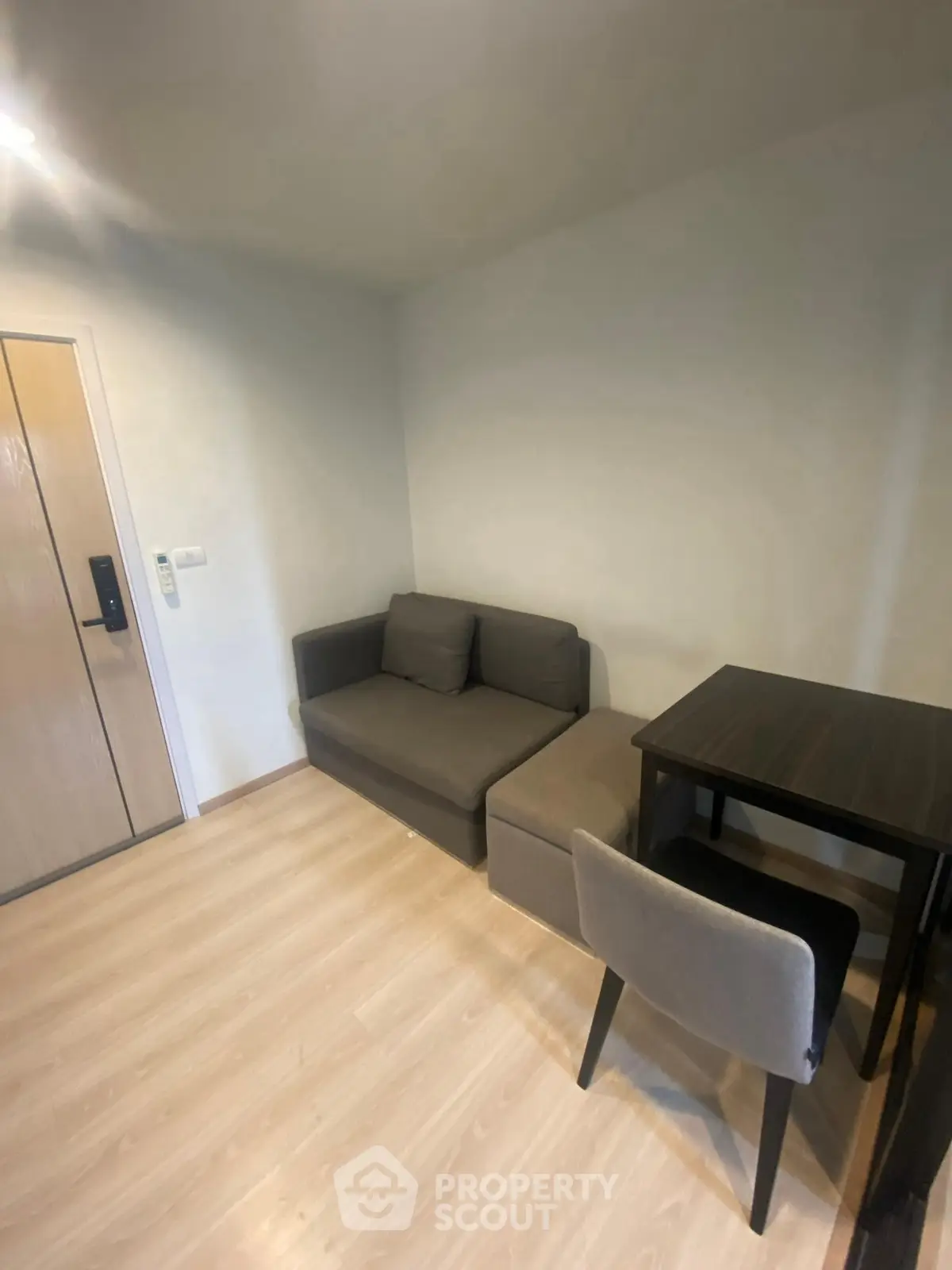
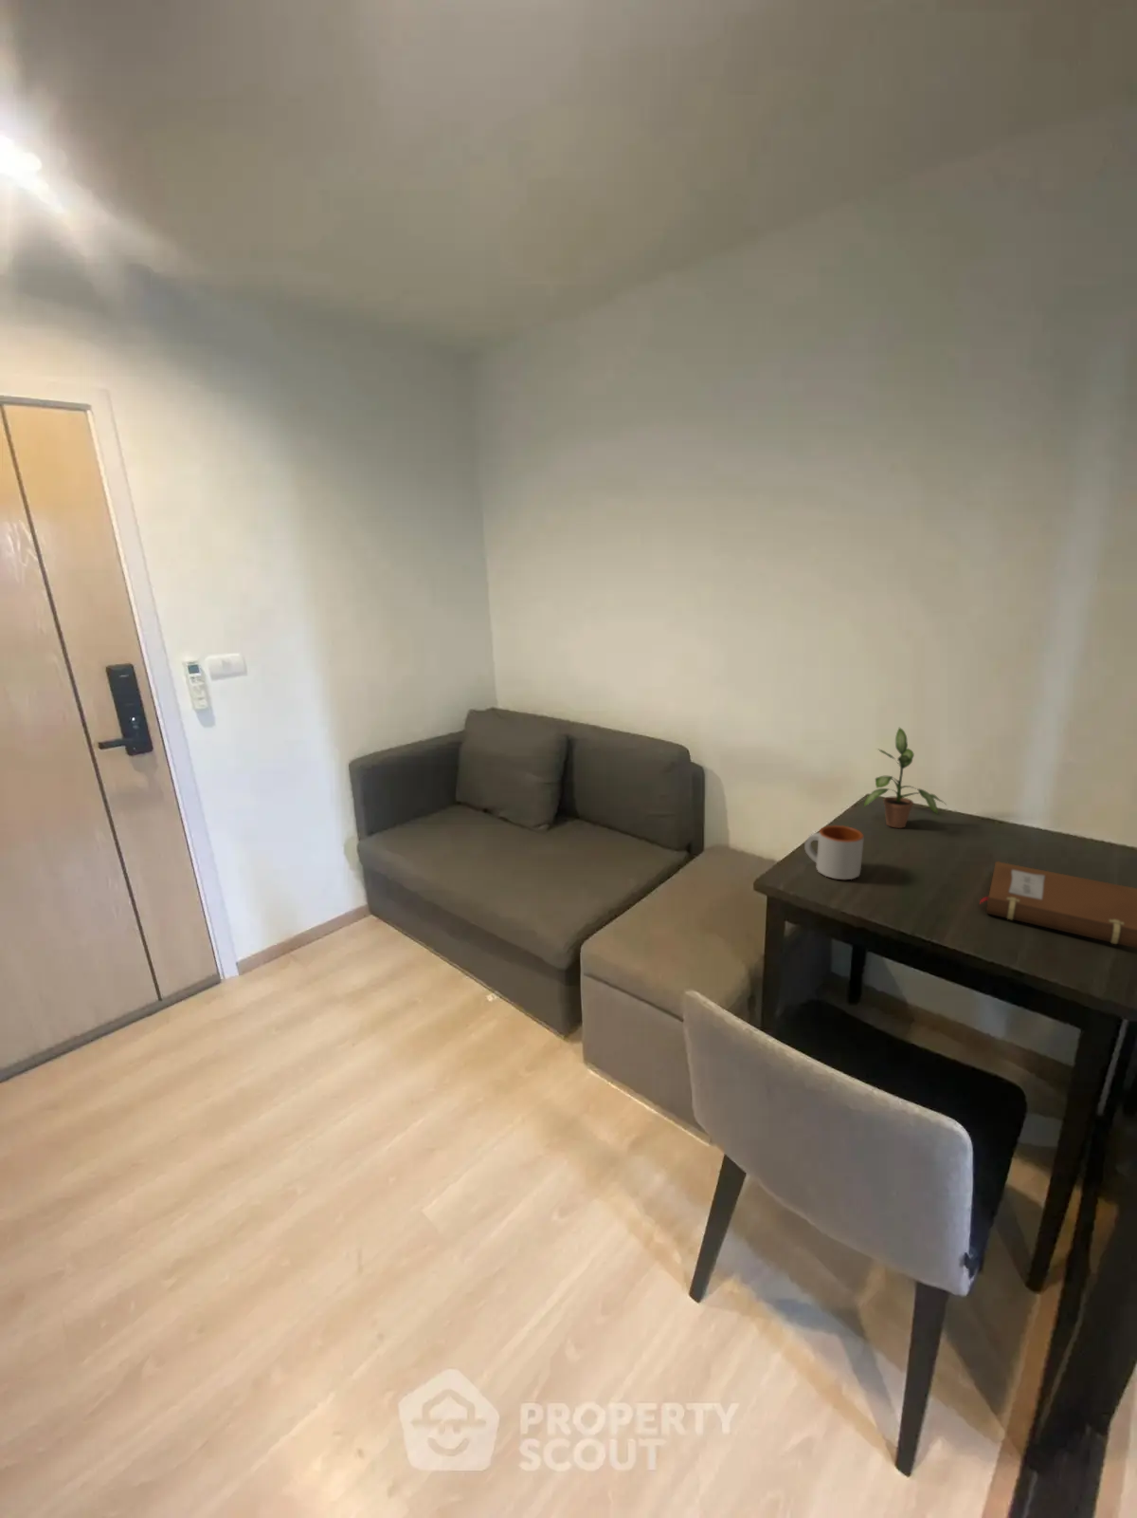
+ notebook [978,861,1137,950]
+ mug [804,825,865,881]
+ potted plant [863,727,947,830]
